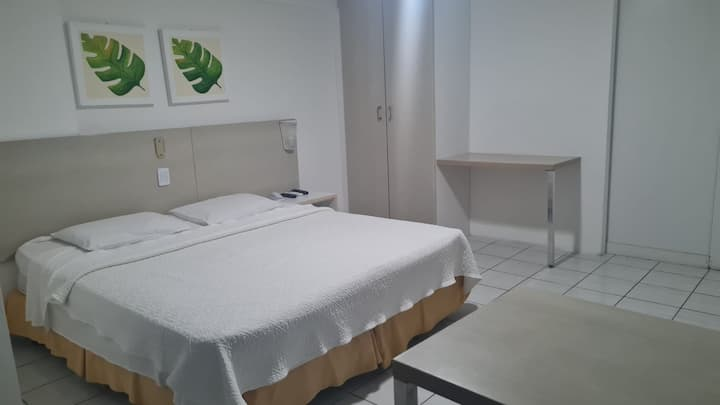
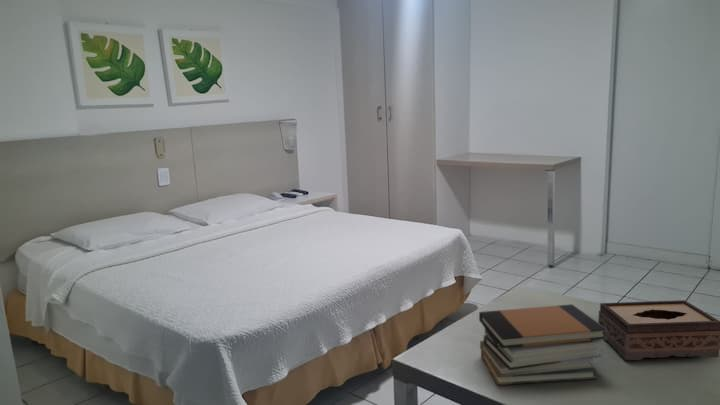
+ book stack [478,303,607,386]
+ tissue box [598,299,720,361]
